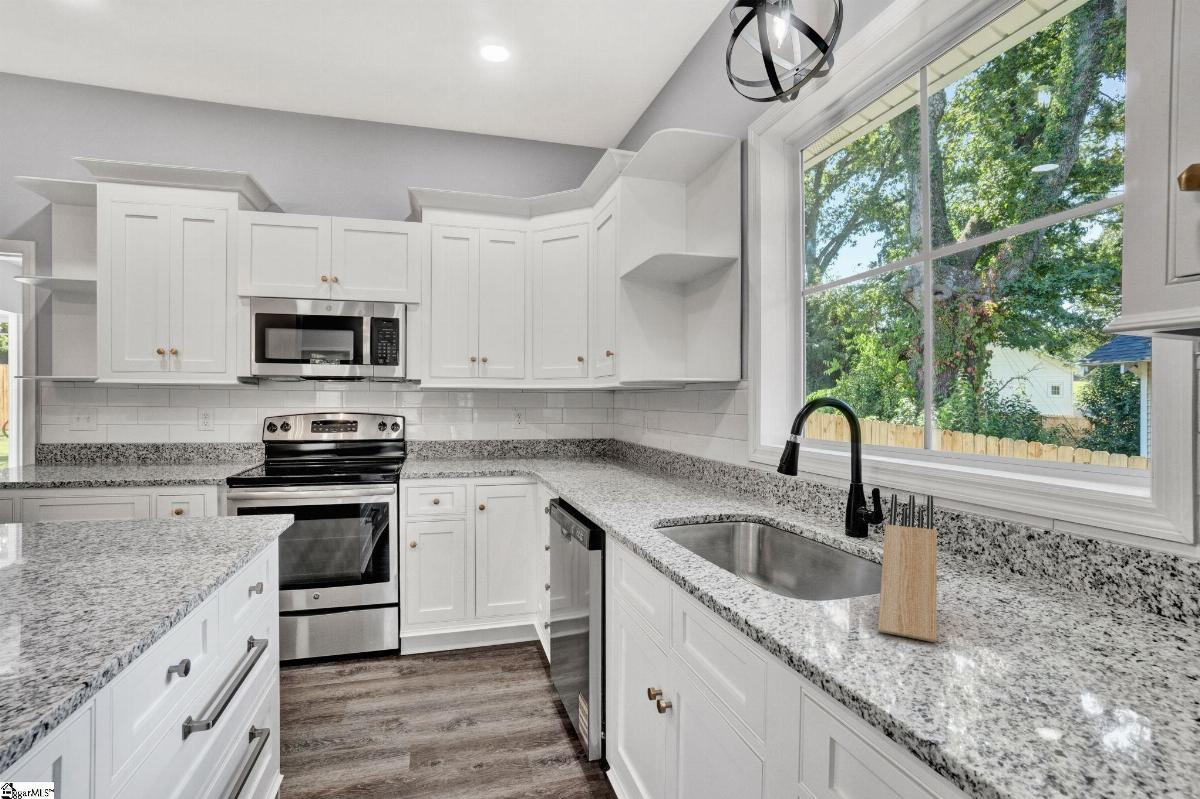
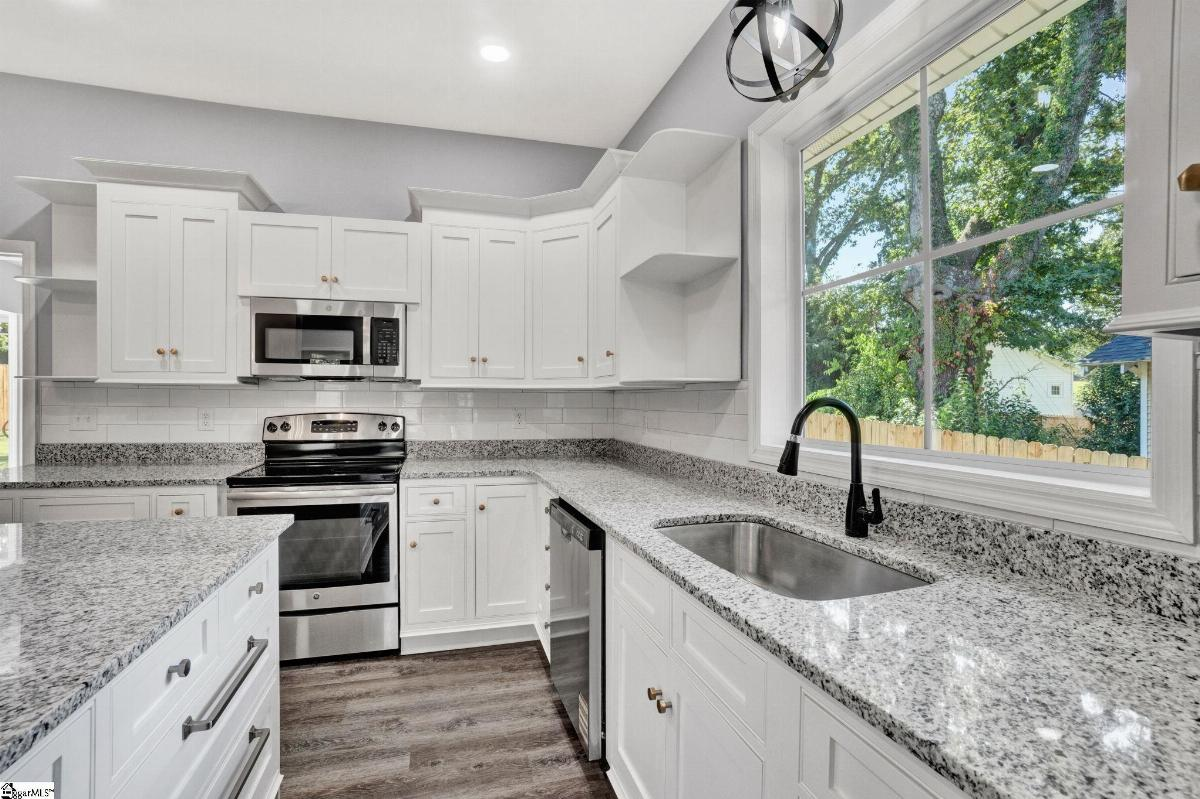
- knife block [877,493,938,643]
